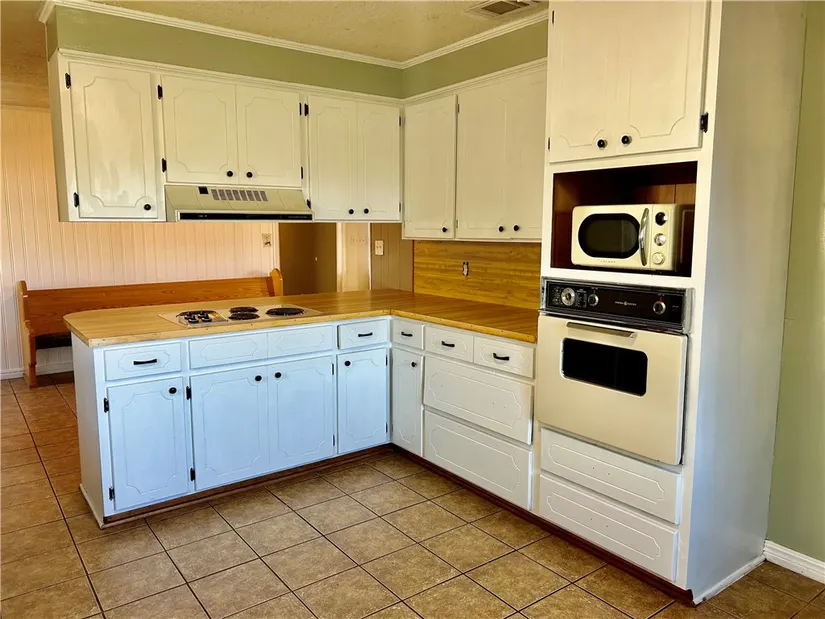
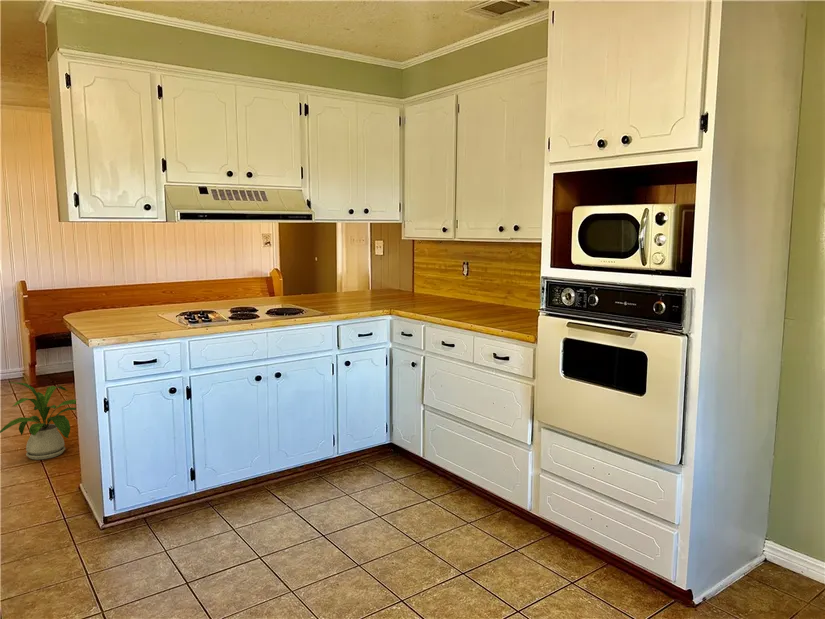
+ house plant [0,381,77,461]
